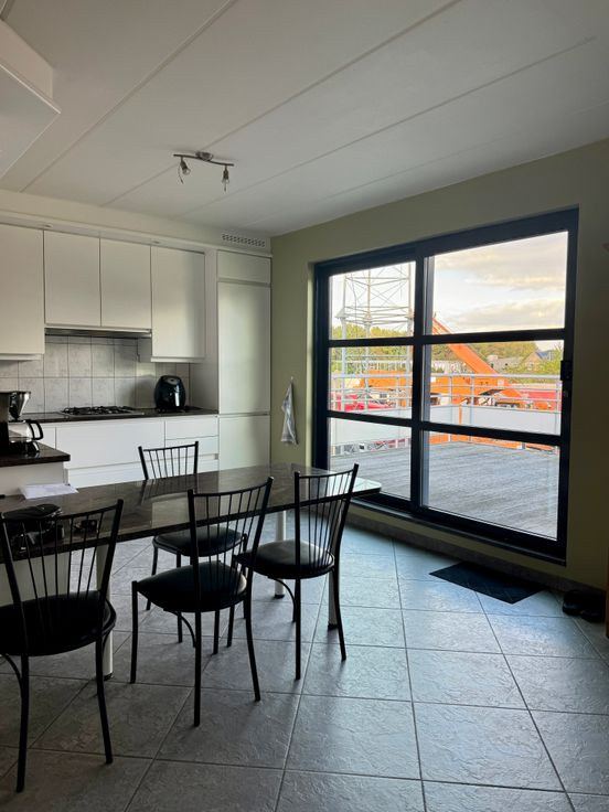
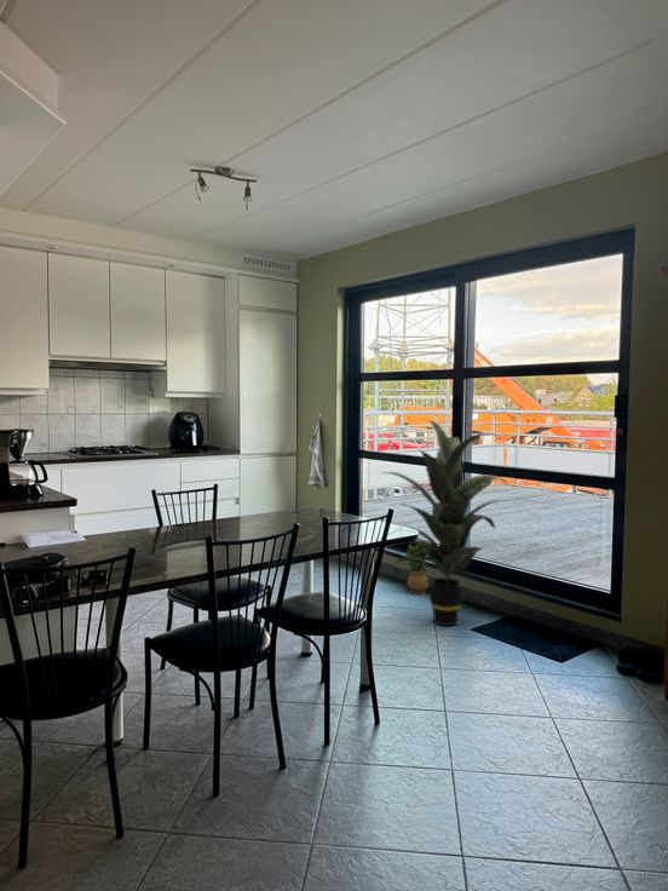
+ indoor plant [381,419,511,627]
+ potted plant [404,544,431,596]
